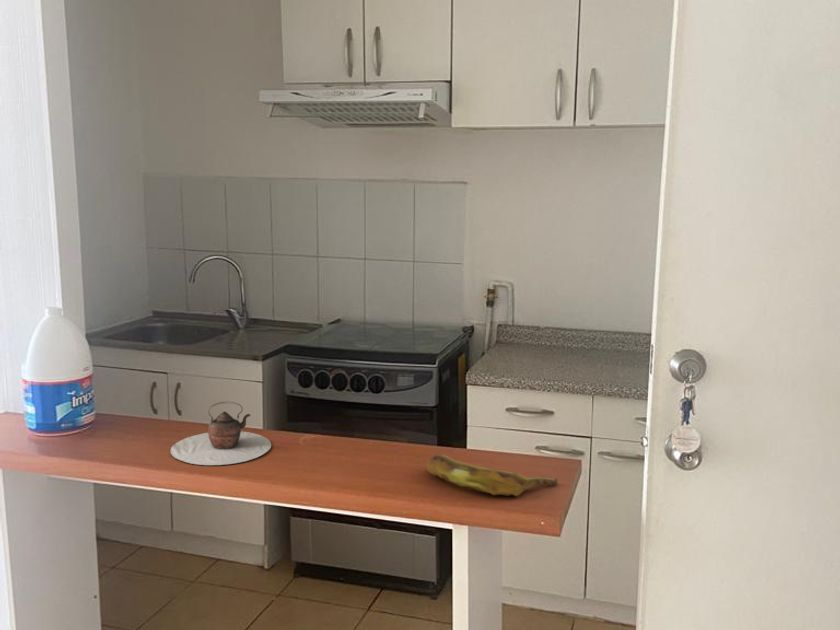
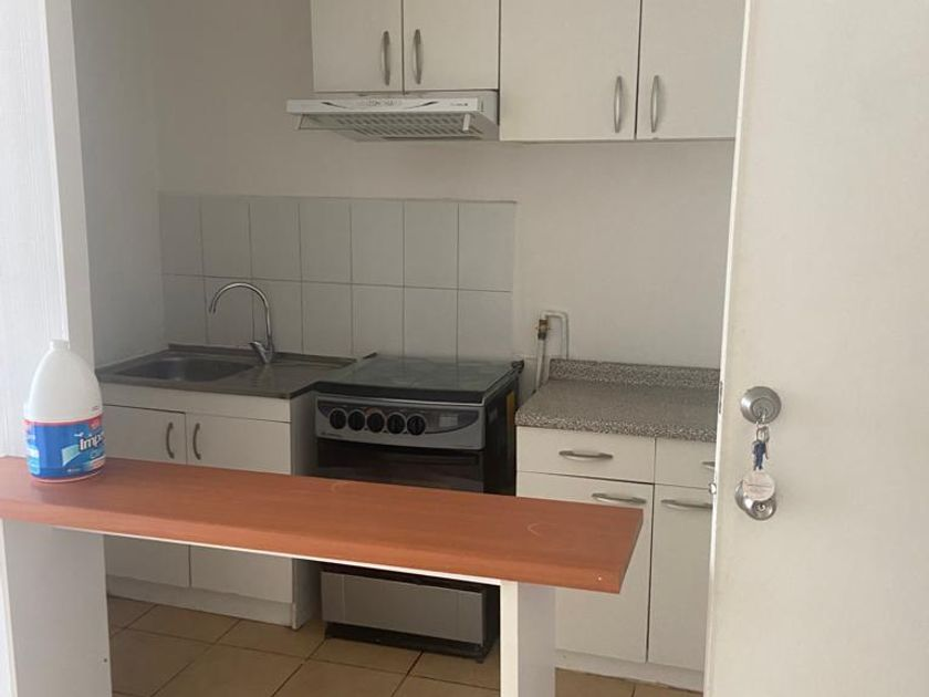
- banana [425,454,559,497]
- teapot [169,401,272,466]
